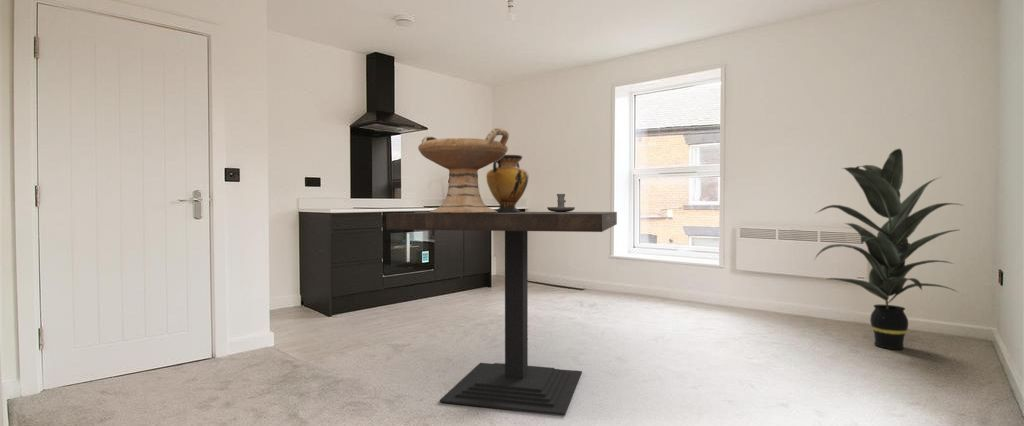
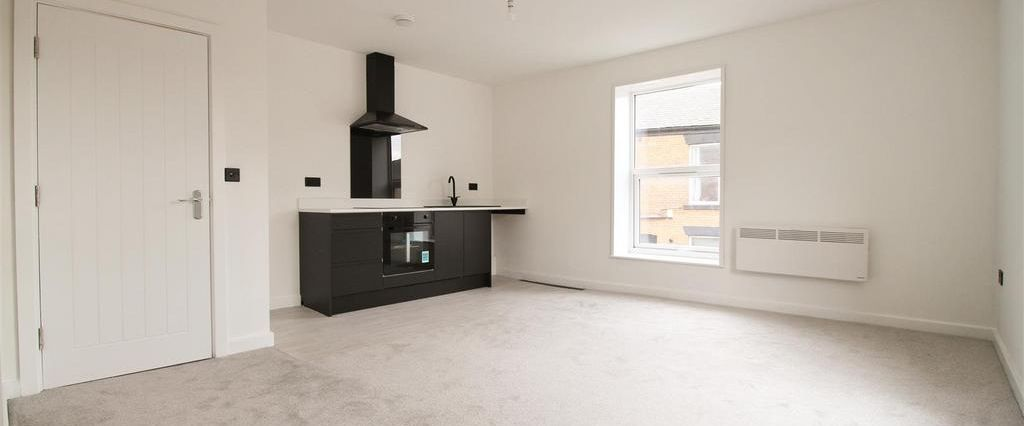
- indoor plant [813,148,965,350]
- decorative bowl [417,127,510,214]
- vase [485,154,530,213]
- dining table [385,211,618,416]
- candle holder [546,193,576,212]
